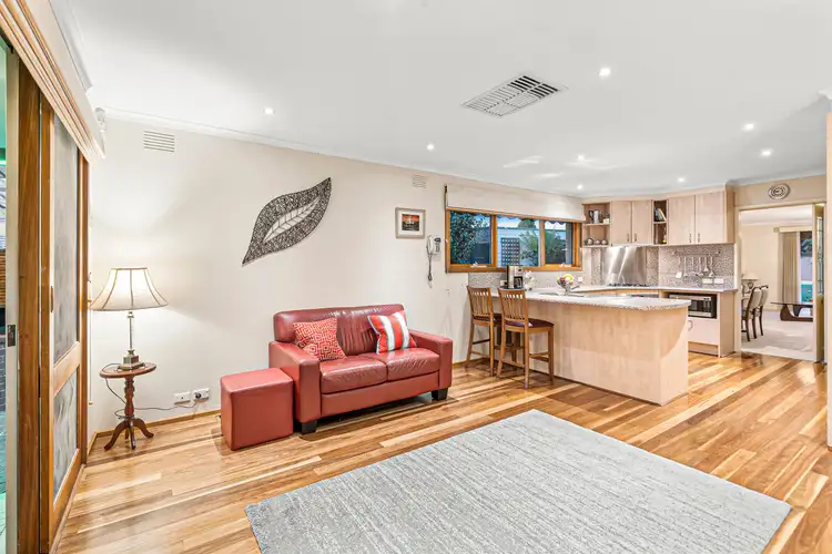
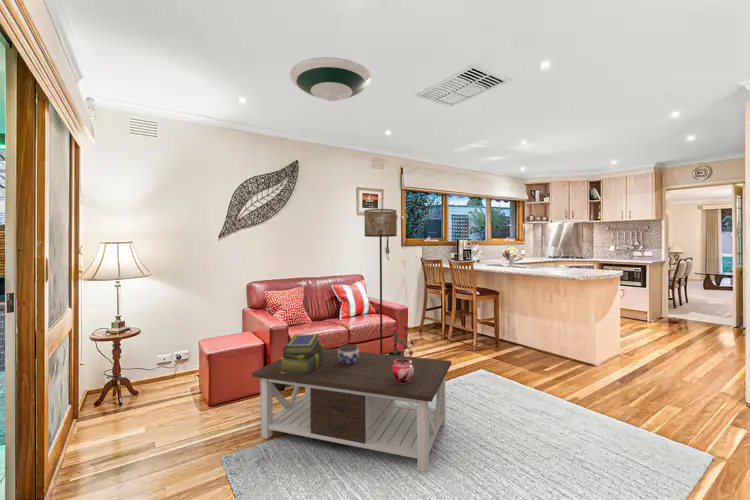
+ potted plant [389,324,418,384]
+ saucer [289,56,373,102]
+ coffee table [251,347,452,473]
+ floor lamp [363,208,398,354]
+ jar [338,344,360,365]
+ stack of books [279,333,326,375]
